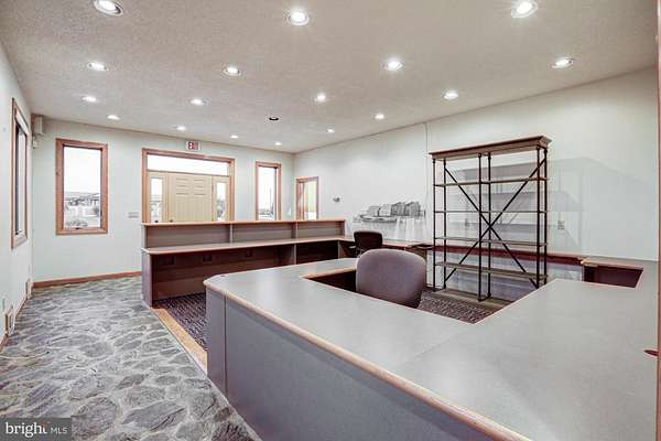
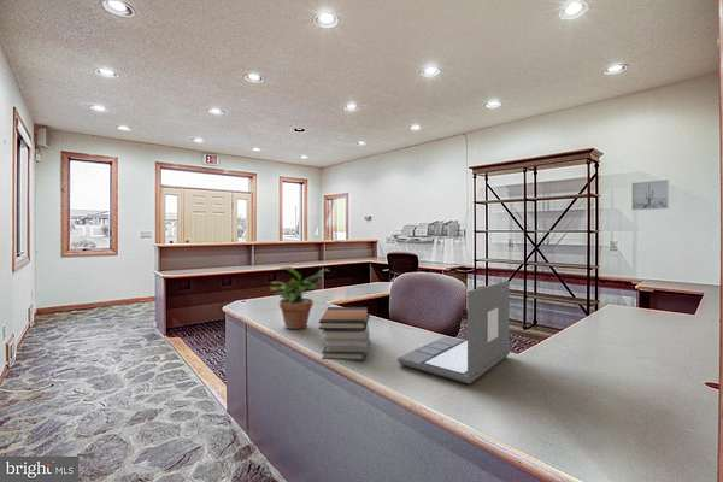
+ wall art [630,178,670,211]
+ potted plant [269,265,330,330]
+ book stack [318,306,371,362]
+ laptop [396,280,511,386]
